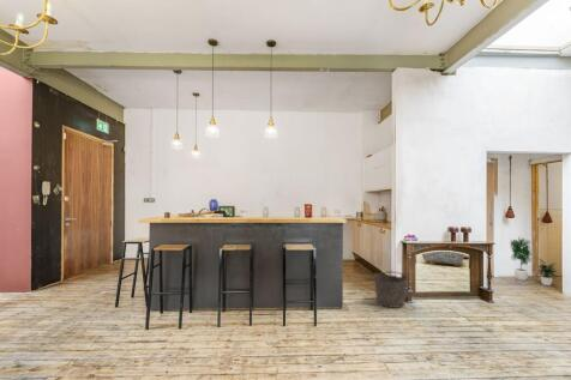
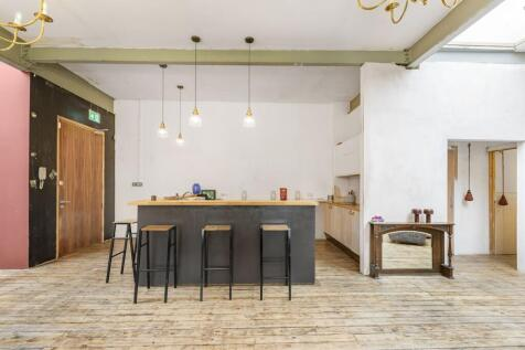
- bucket [373,270,408,309]
- potted plant [509,236,560,286]
